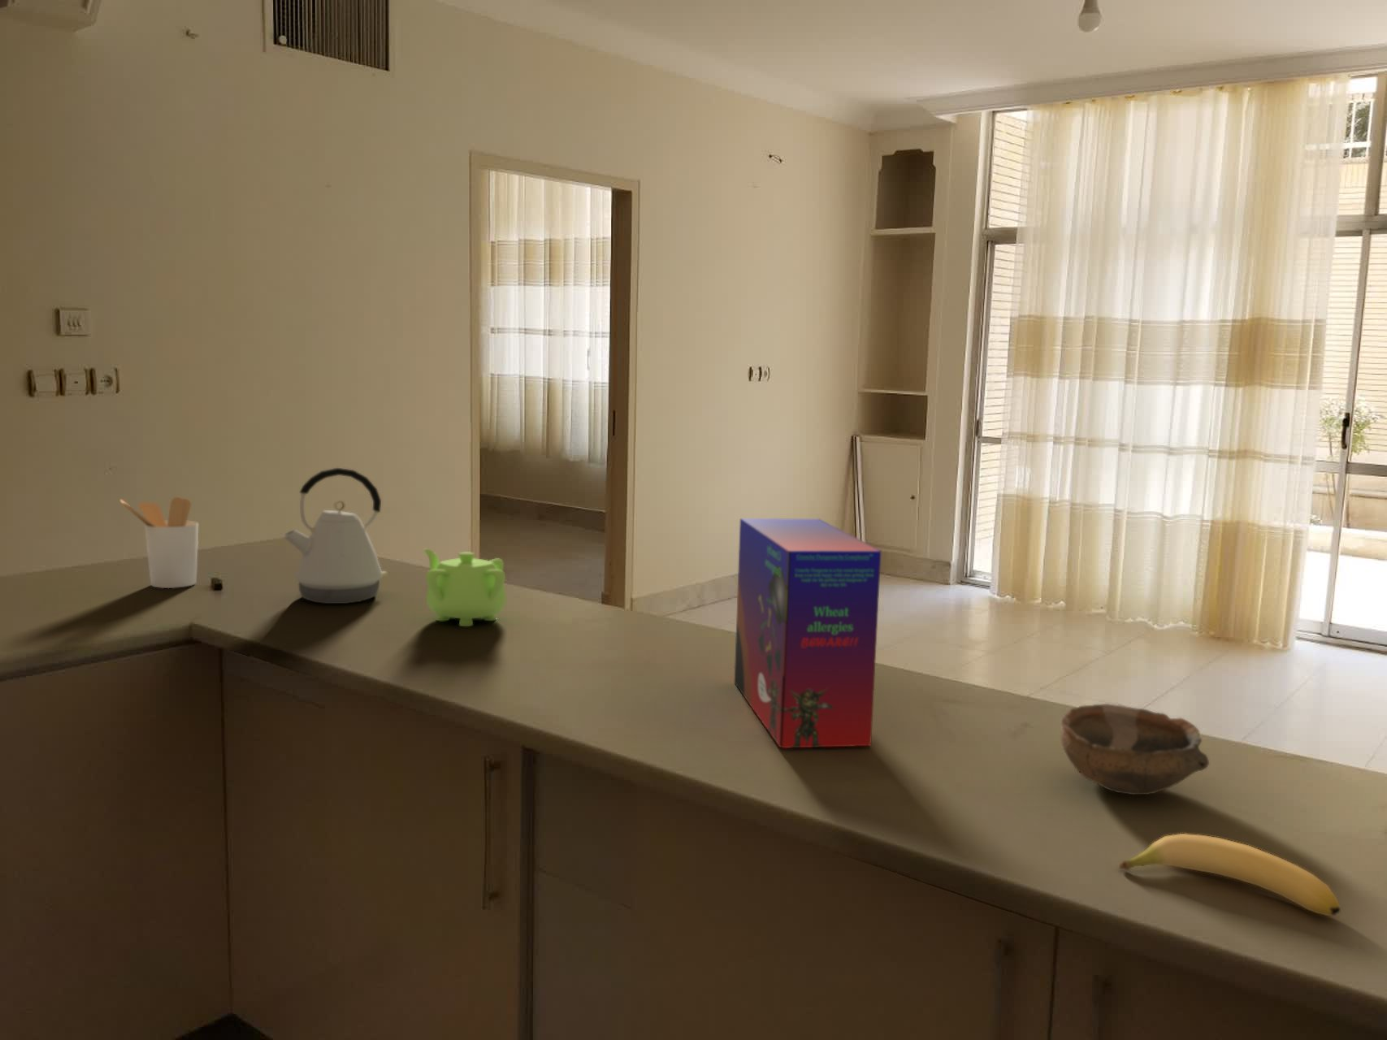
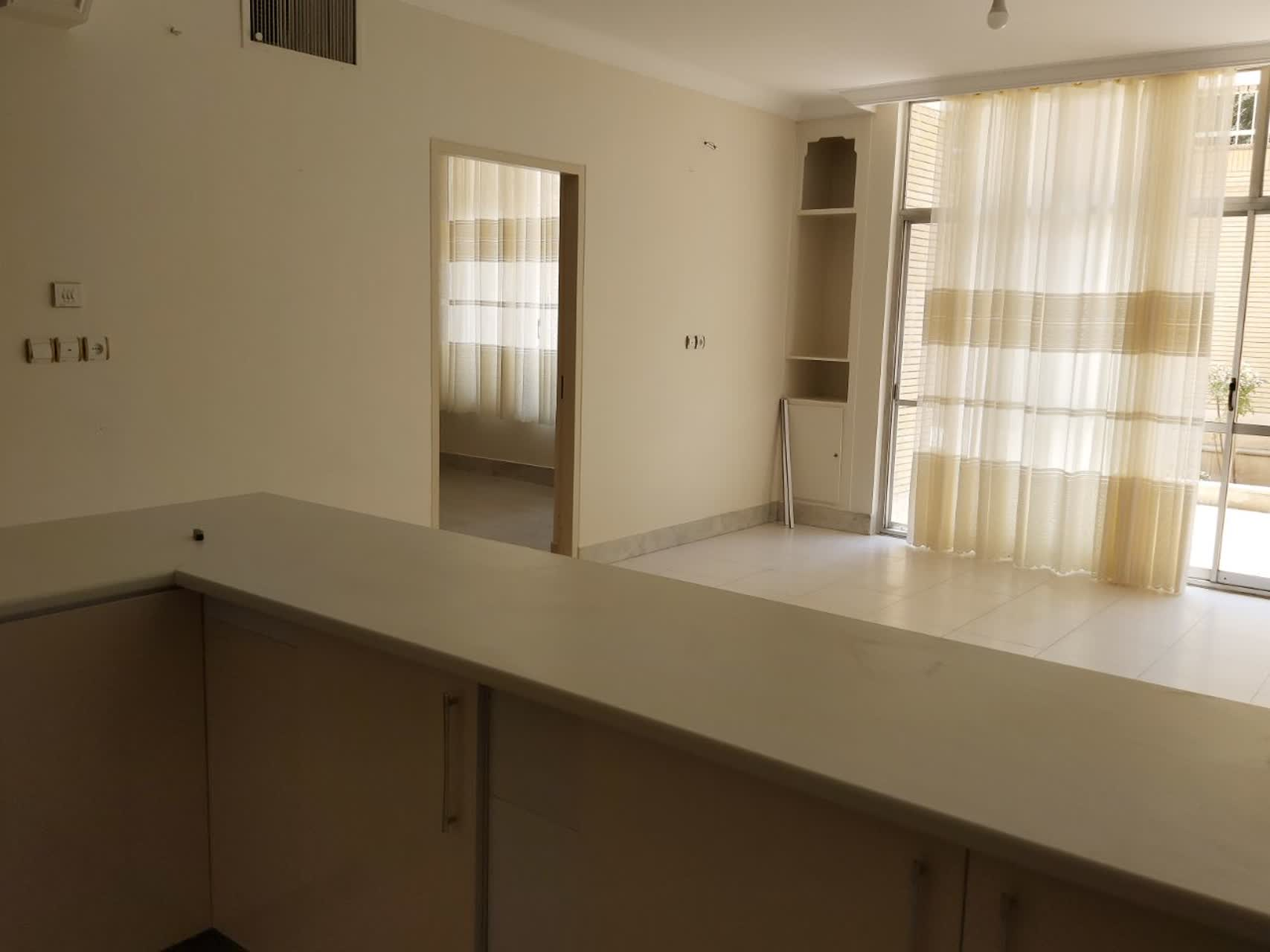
- bowl [1059,702,1210,795]
- teapot [423,547,507,627]
- banana [1118,832,1342,918]
- kettle [282,468,389,604]
- cereal box [734,518,881,749]
- utensil holder [119,496,199,589]
